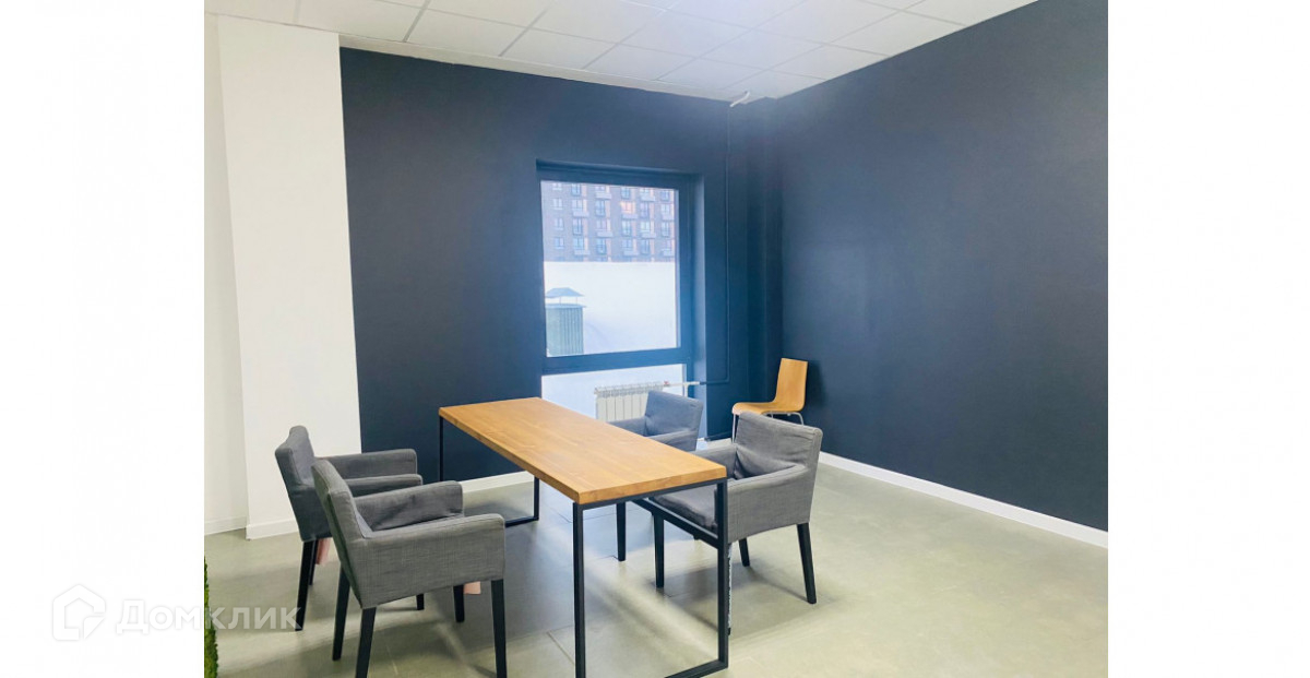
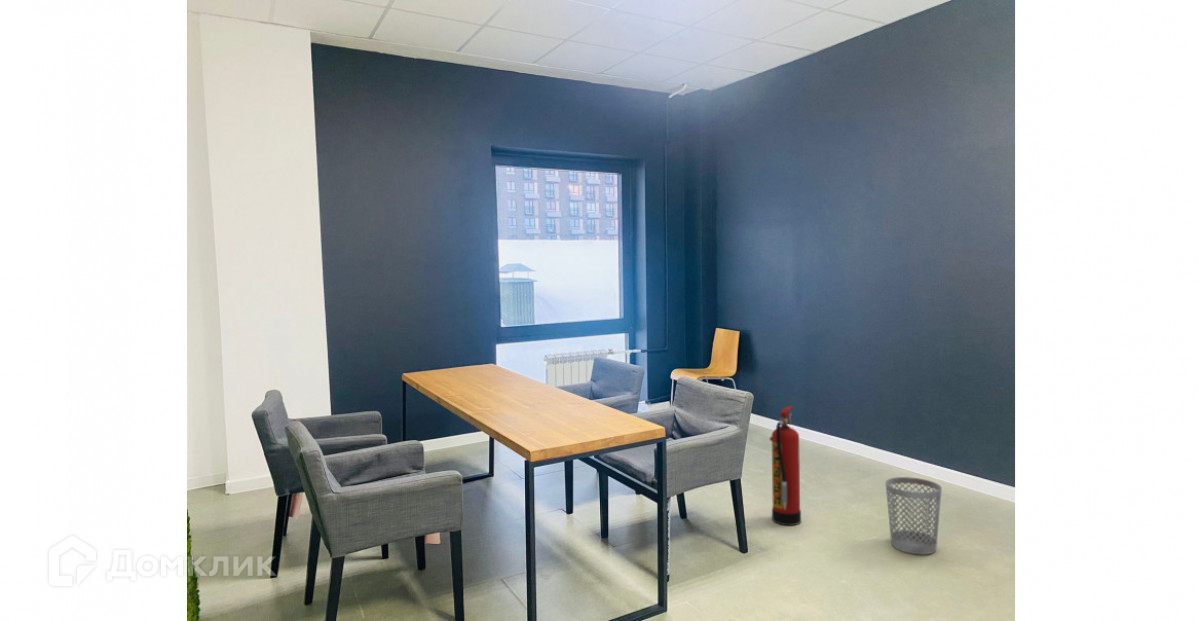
+ fire extinguisher [769,405,802,526]
+ wastebasket [884,476,943,555]
